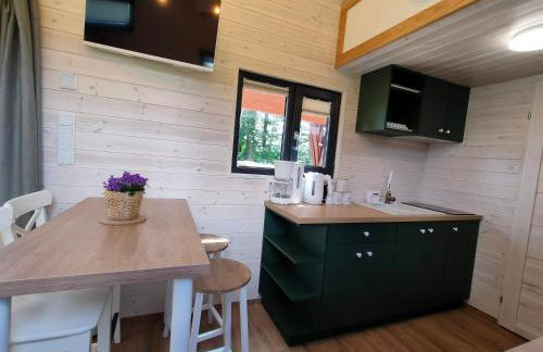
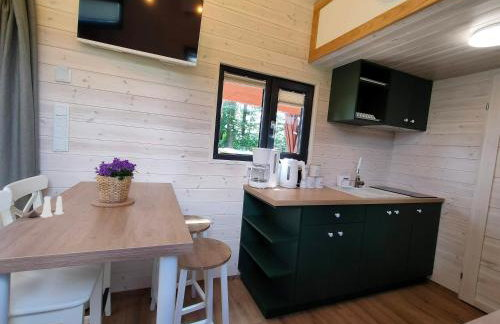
+ salt and pepper shaker set [27,195,64,218]
